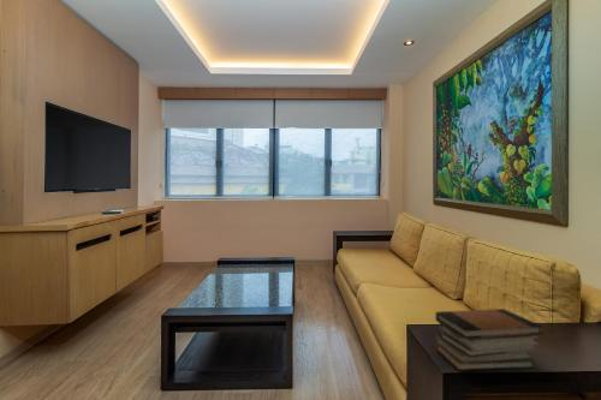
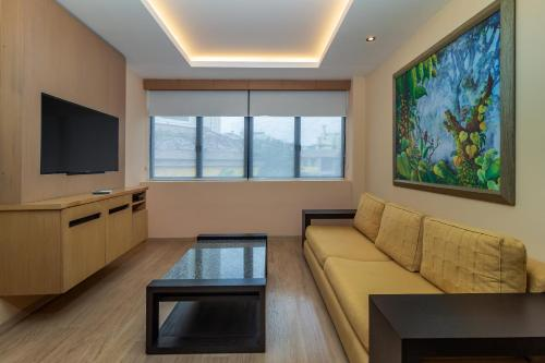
- book stack [434,308,543,371]
